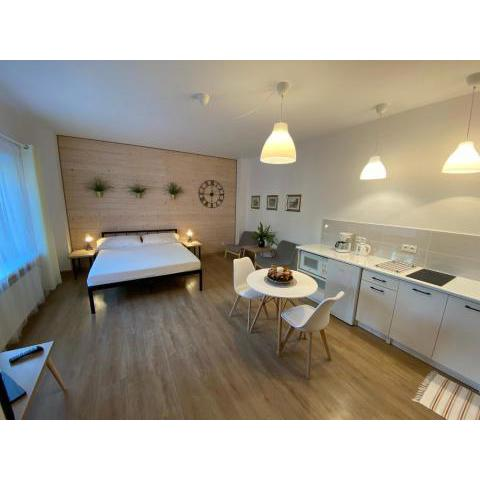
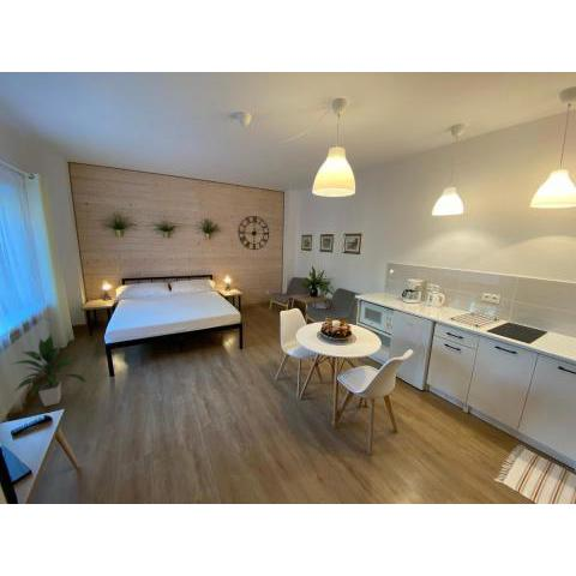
+ indoor plant [7,332,89,408]
